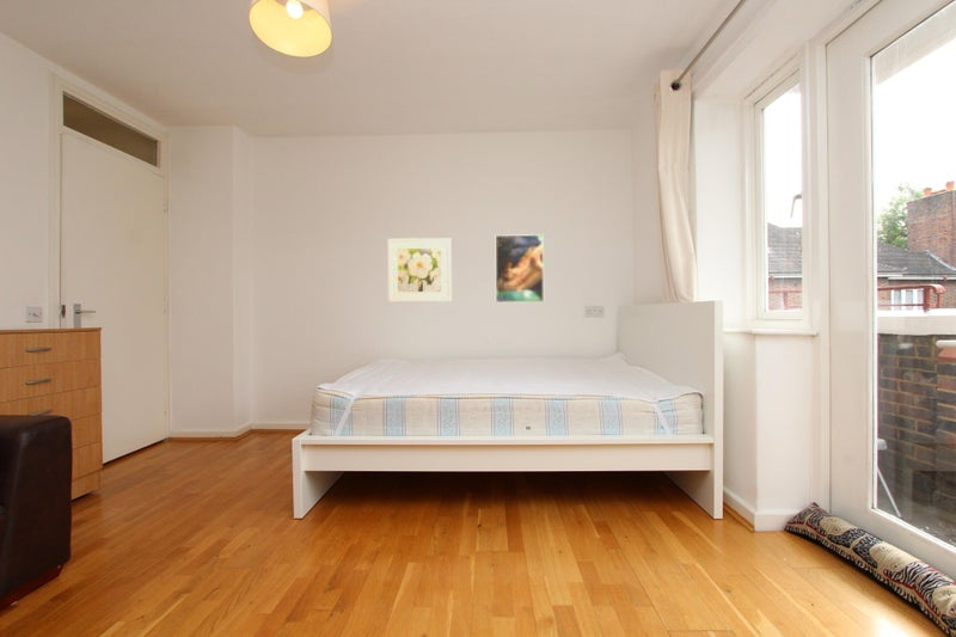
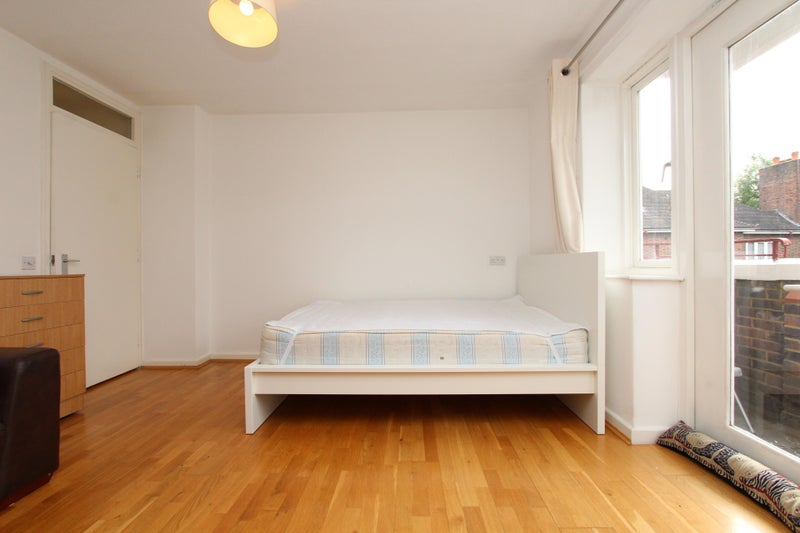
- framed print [495,233,545,304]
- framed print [387,237,453,304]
